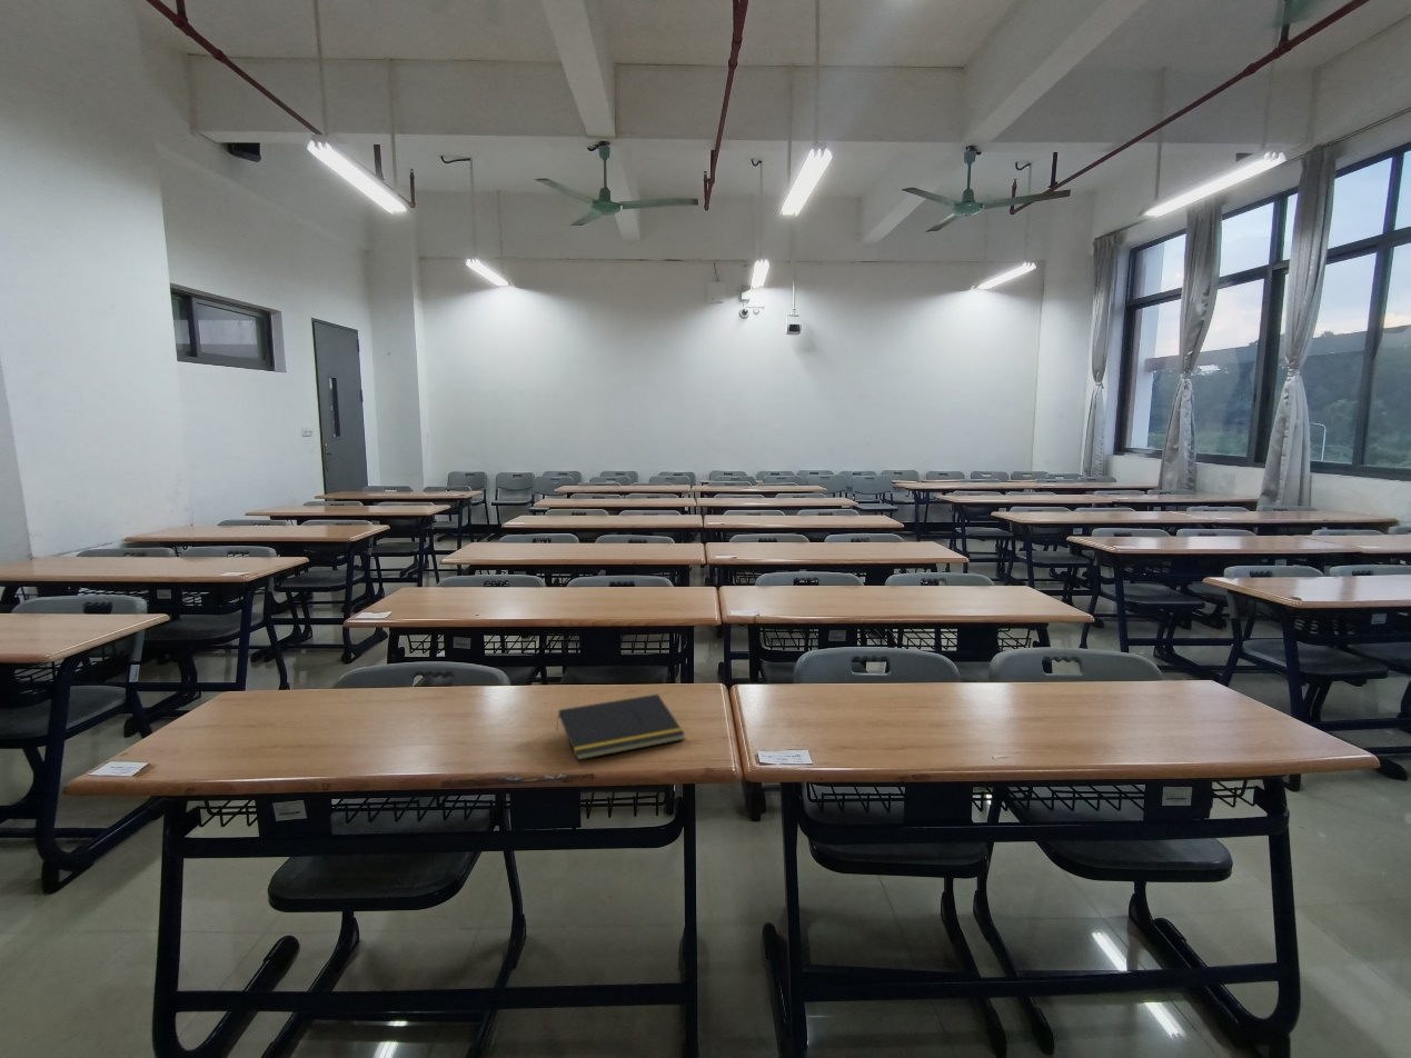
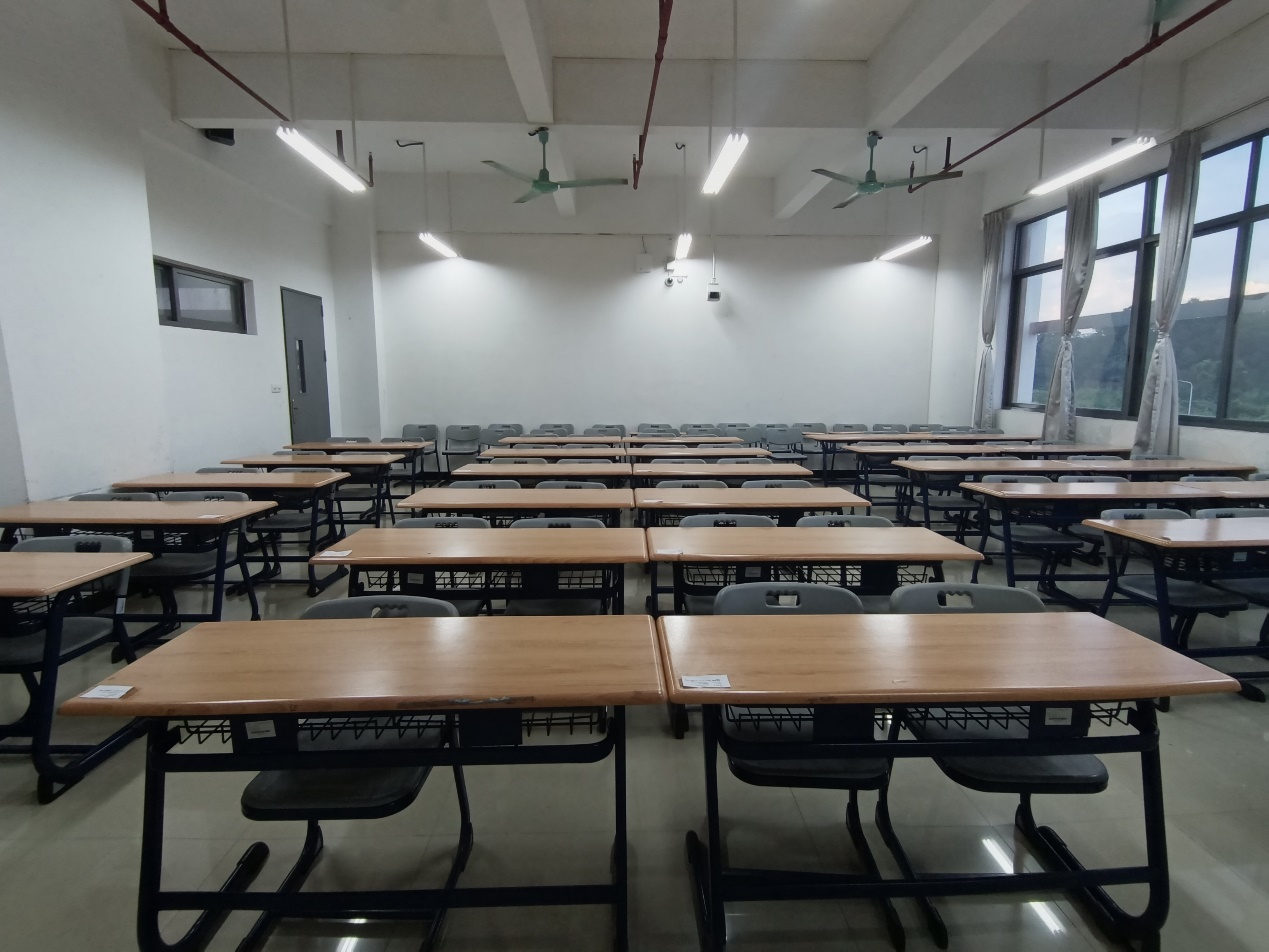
- notepad [555,692,686,761]
